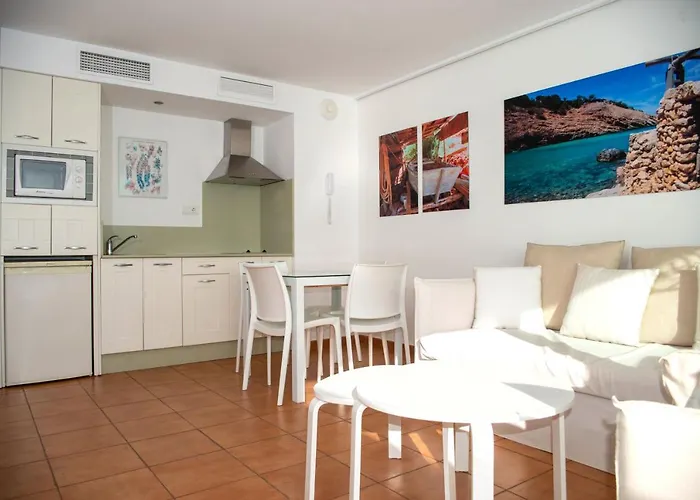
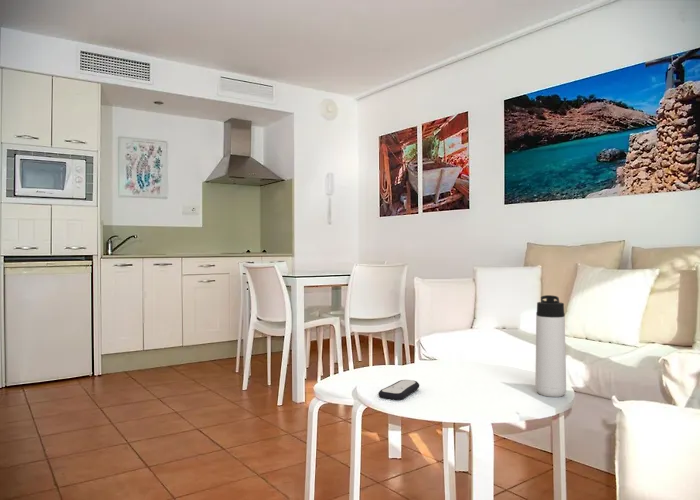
+ thermos bottle [534,294,567,398]
+ remote control [377,379,420,401]
